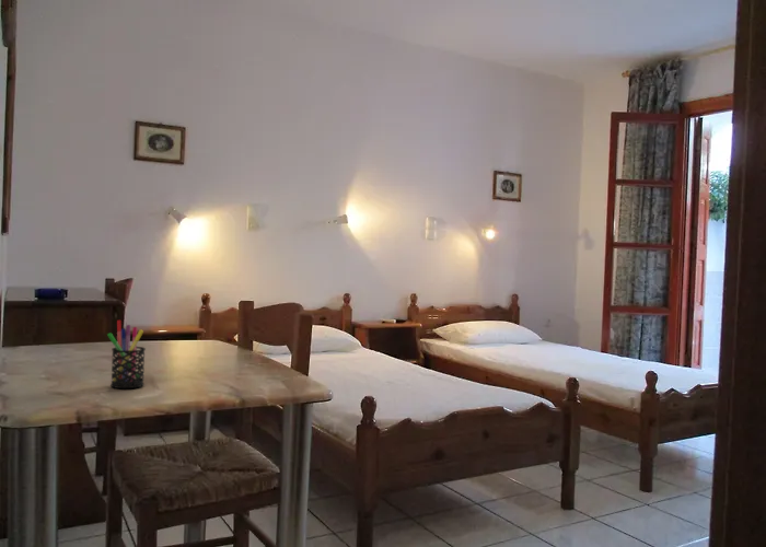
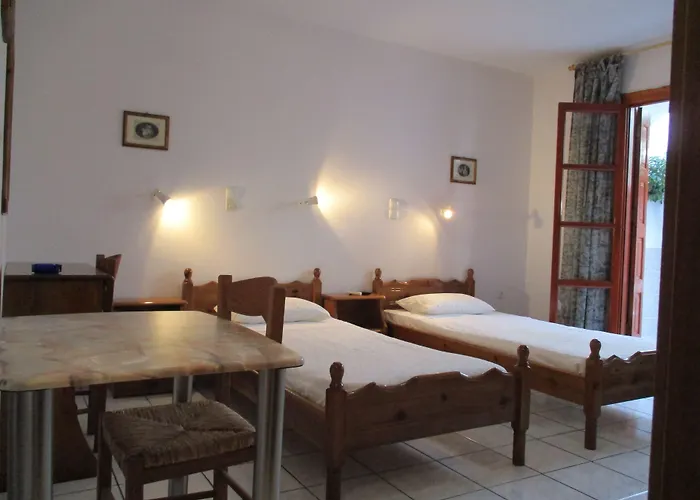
- pen holder [106,319,147,389]
